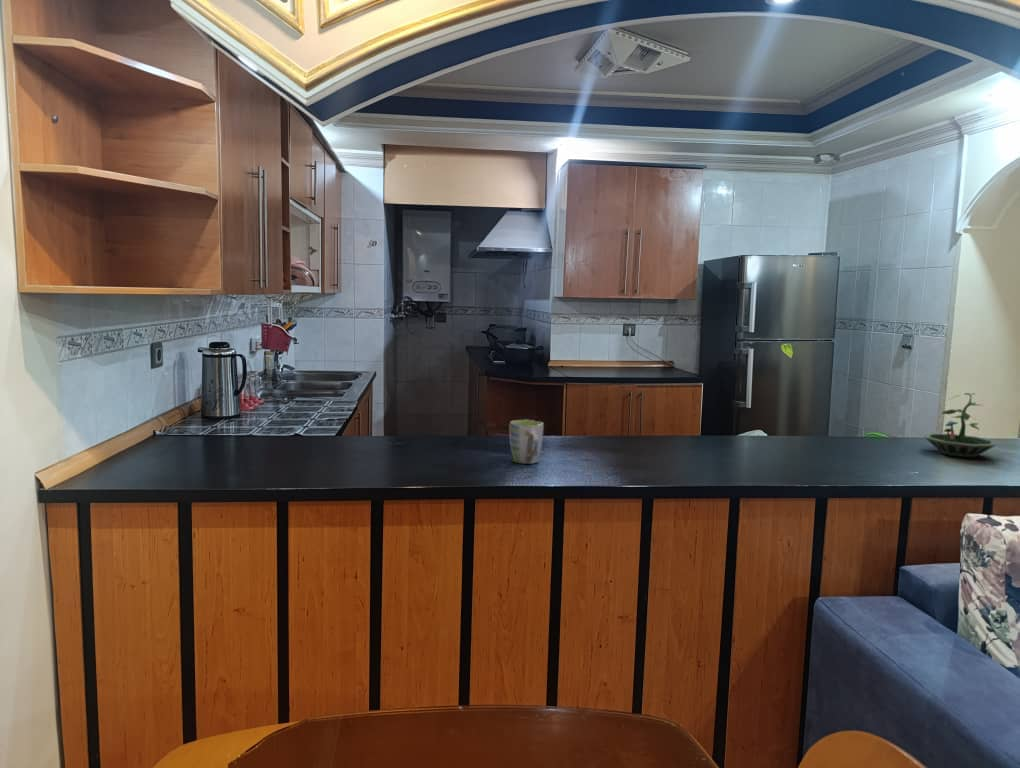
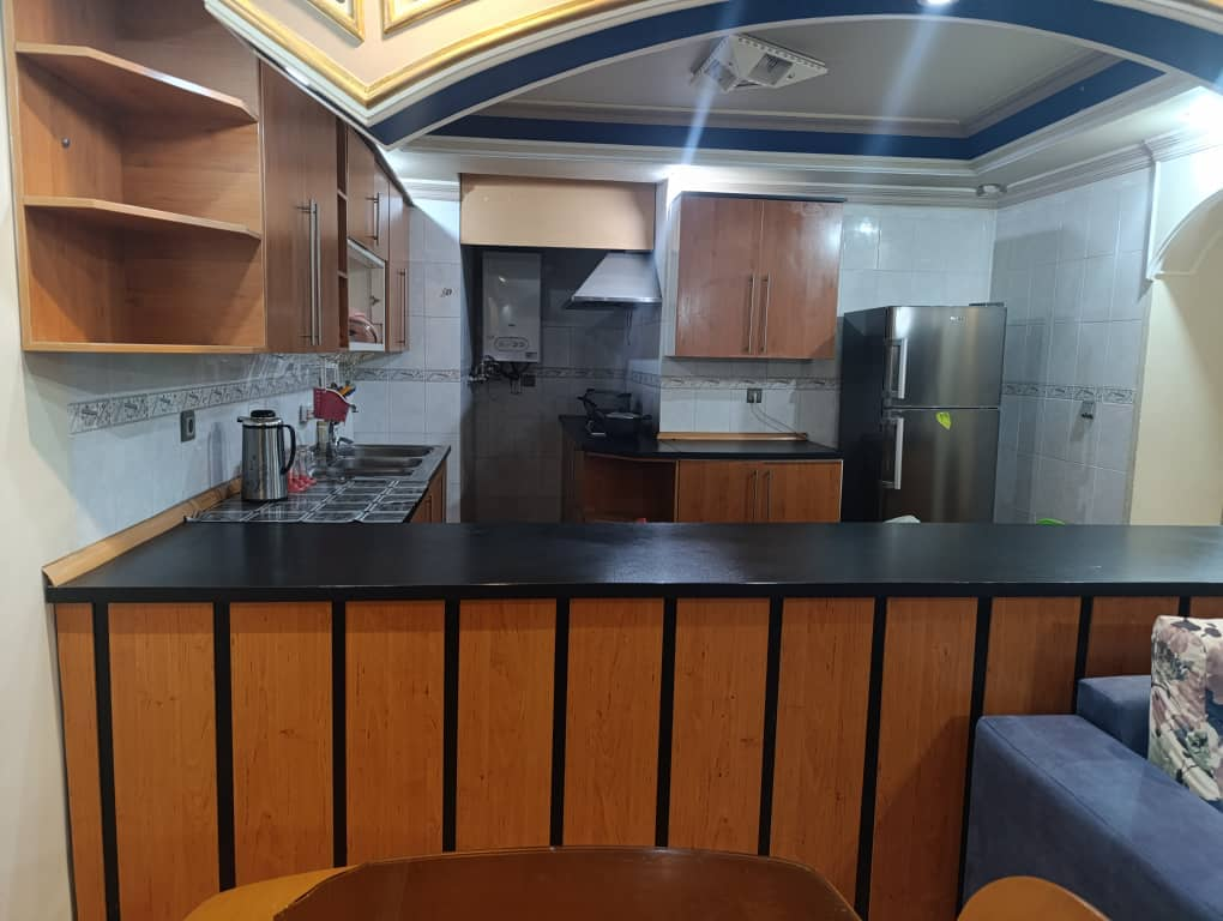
- mug [508,418,545,465]
- terrarium [923,392,998,458]
